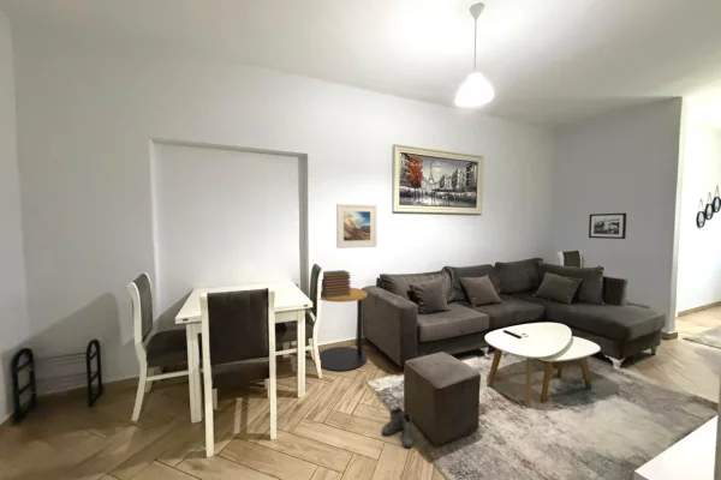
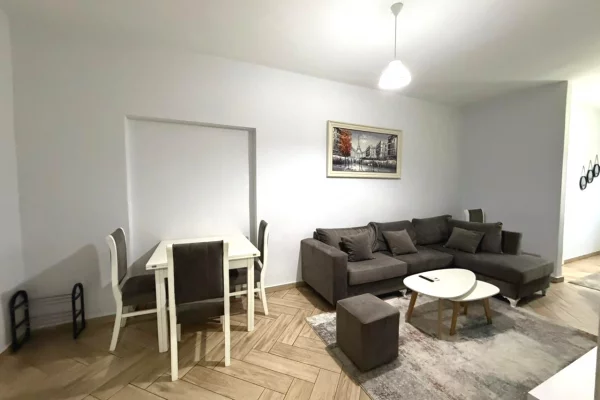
- book stack [320,269,352,298]
- side table [314,287,369,372]
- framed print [335,203,377,250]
- picture frame [588,212,627,240]
- boots [381,406,419,449]
